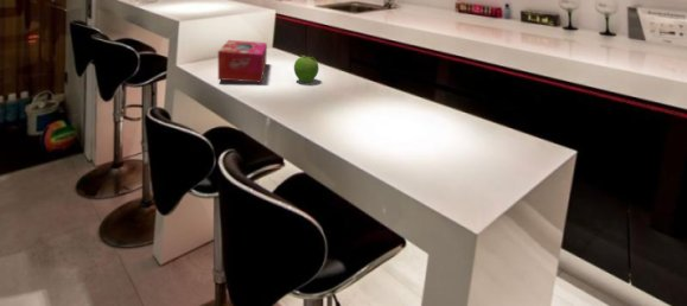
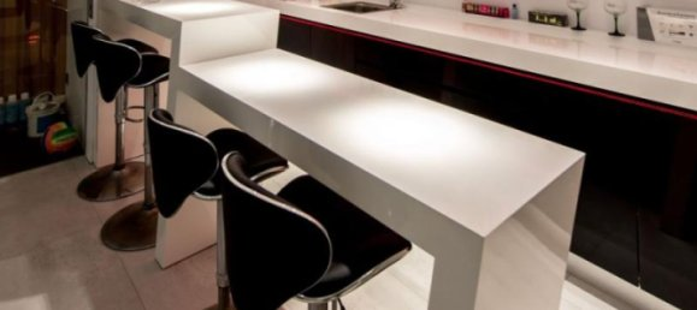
- fruit [293,52,320,83]
- tissue box [217,39,268,84]
